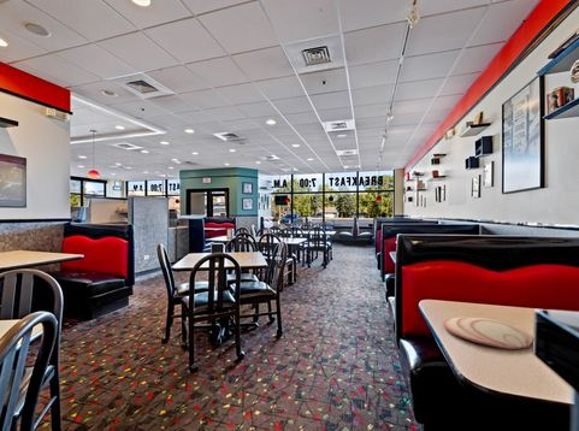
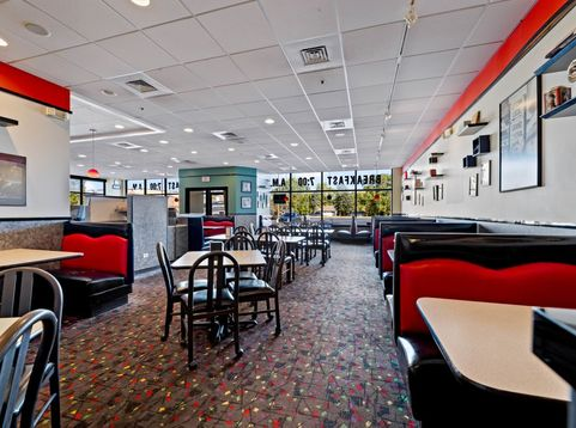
- plate [442,315,534,350]
